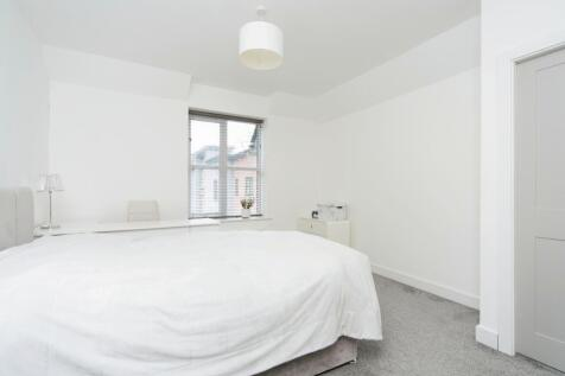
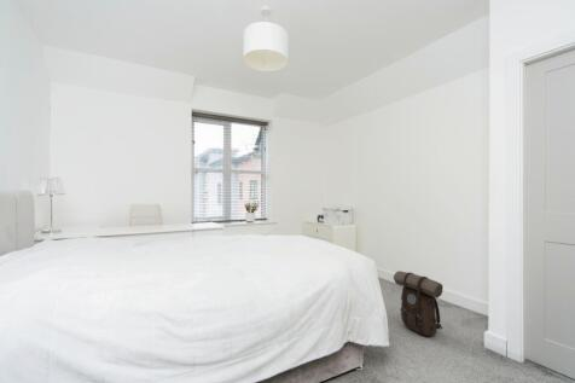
+ backpack [393,271,445,337]
